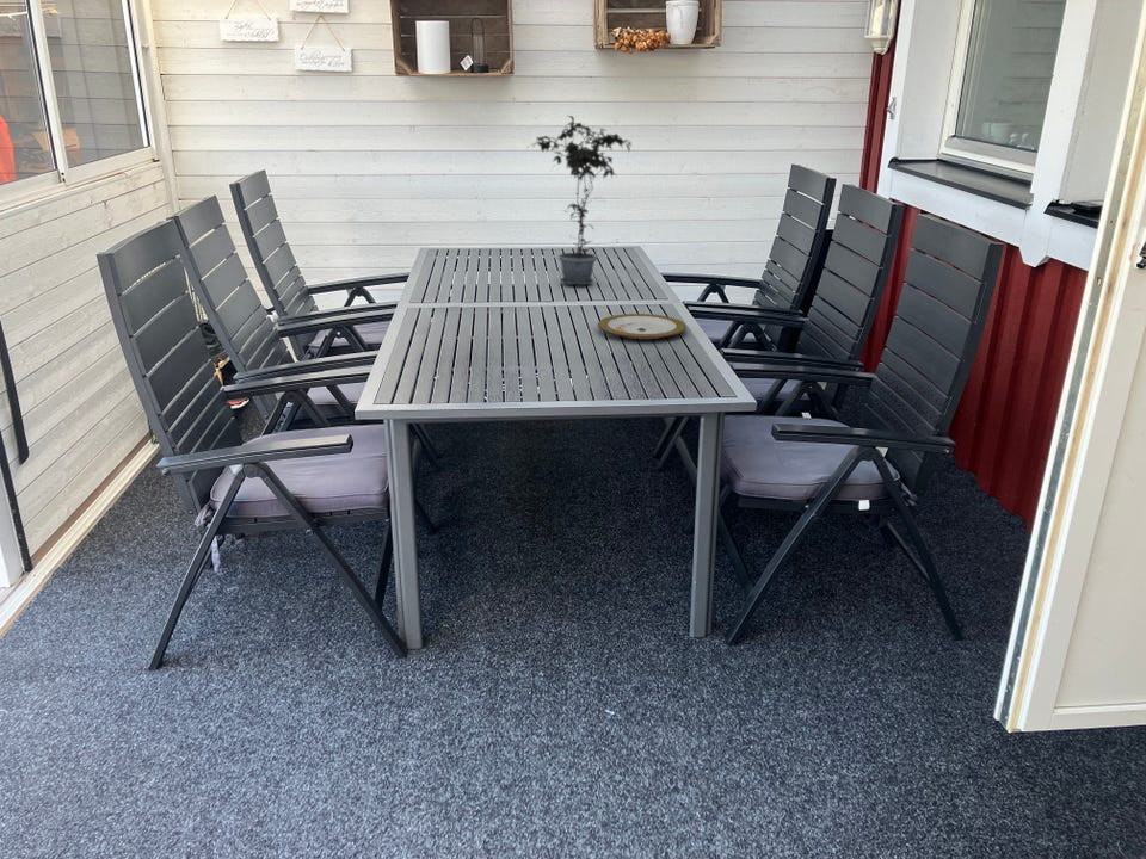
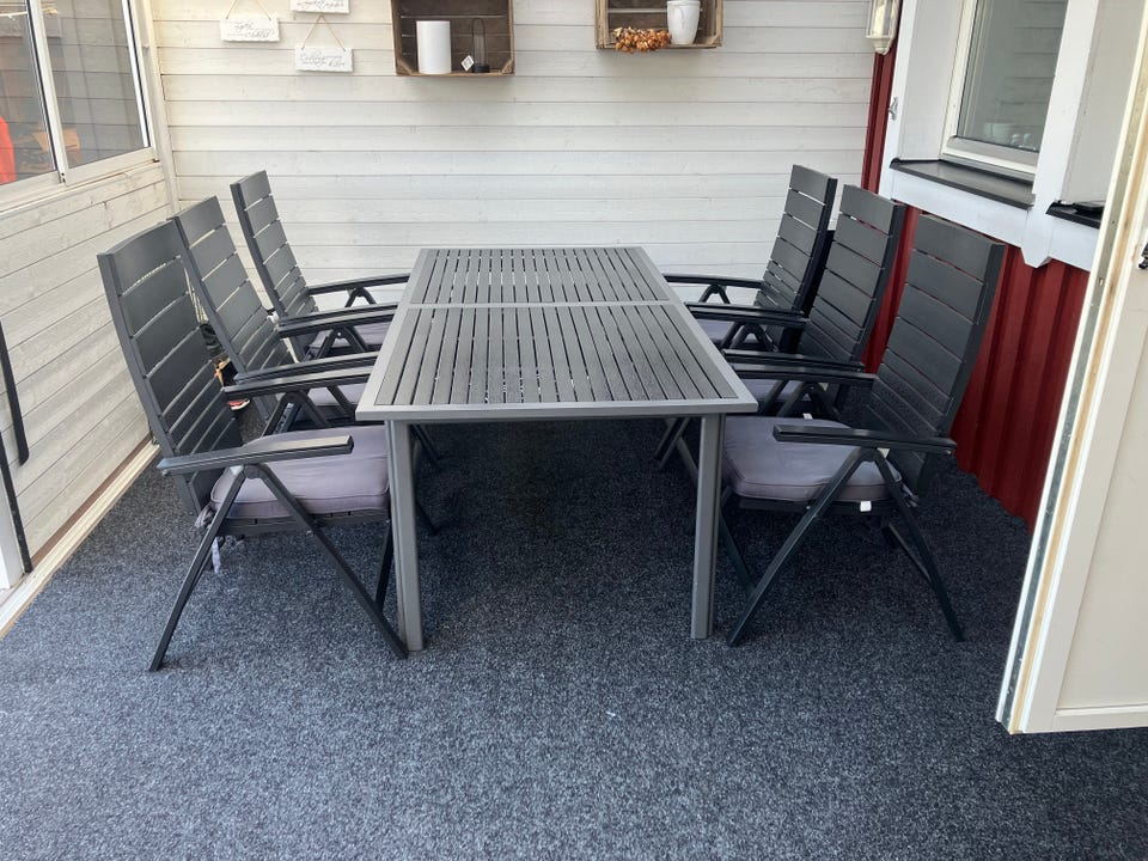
- potted plant [525,115,633,286]
- plate [597,313,688,341]
